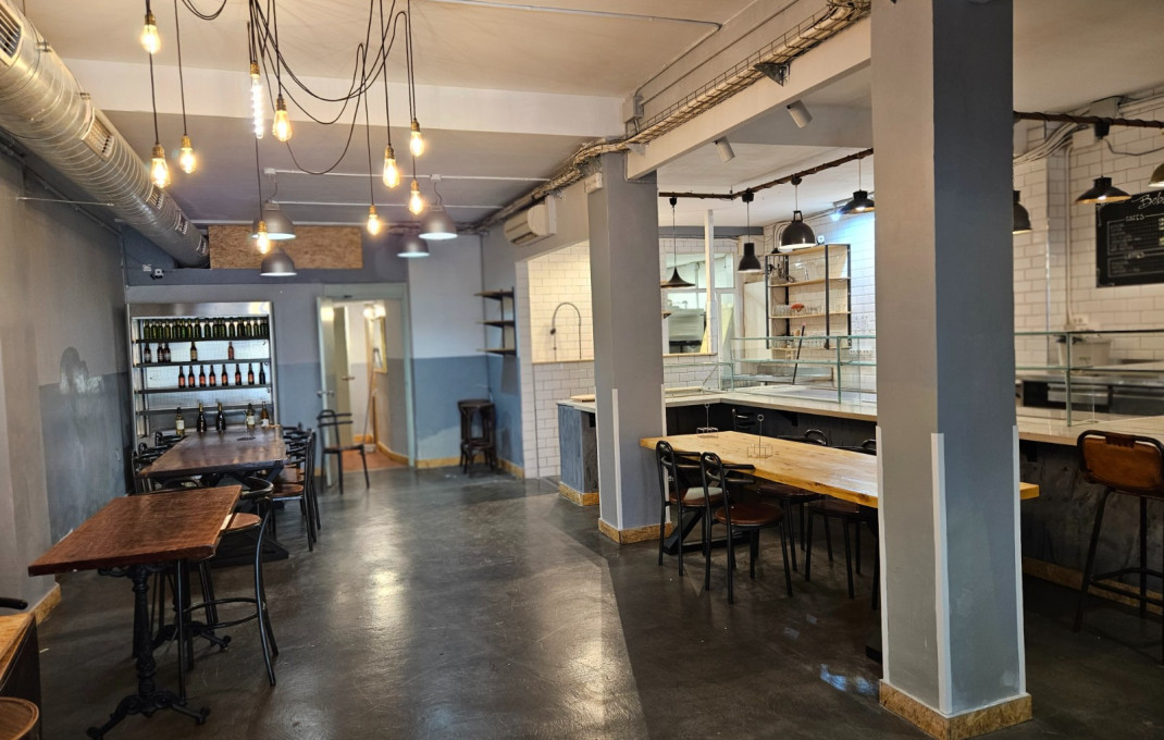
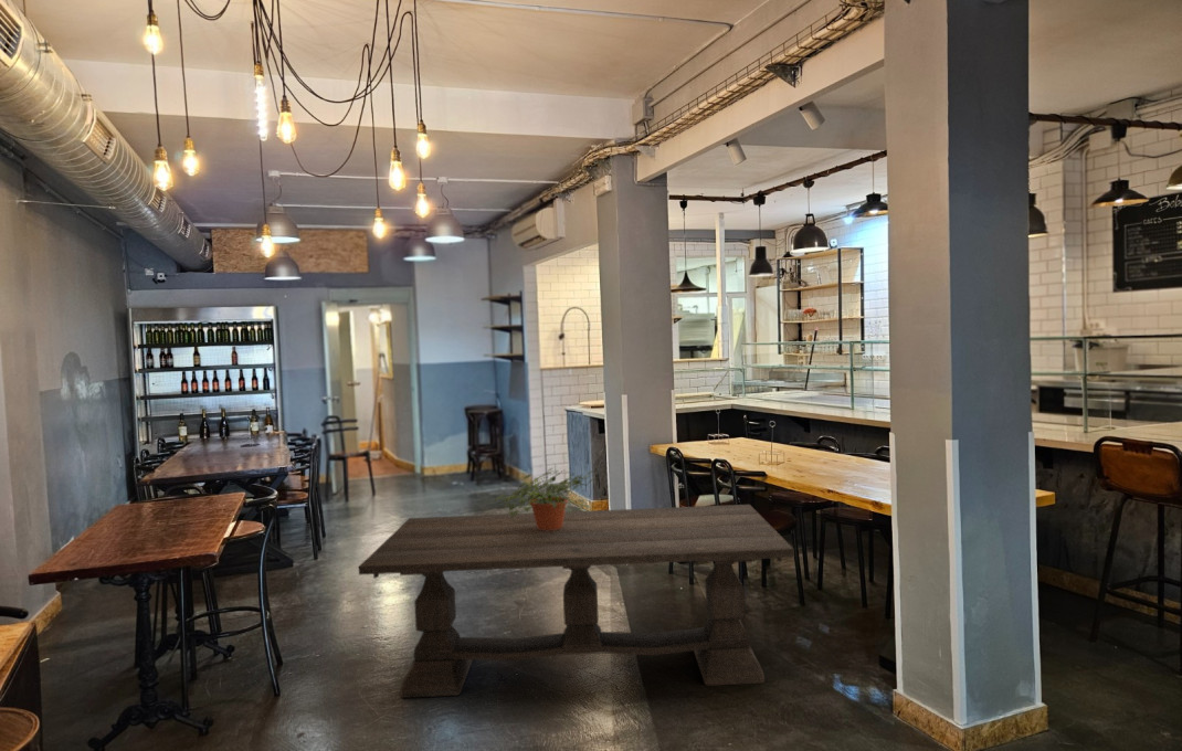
+ dining table [358,504,795,699]
+ potted plant [494,467,600,531]
